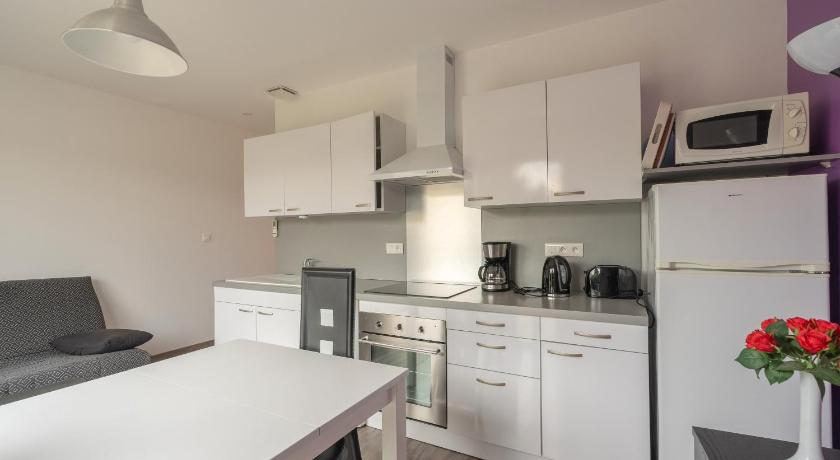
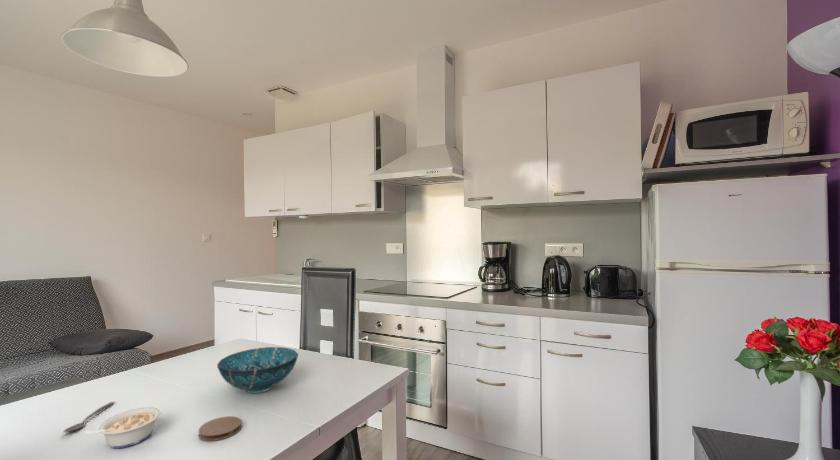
+ spoon [63,401,116,433]
+ legume [84,406,162,449]
+ coaster [198,415,242,442]
+ decorative bowl [216,346,299,394]
